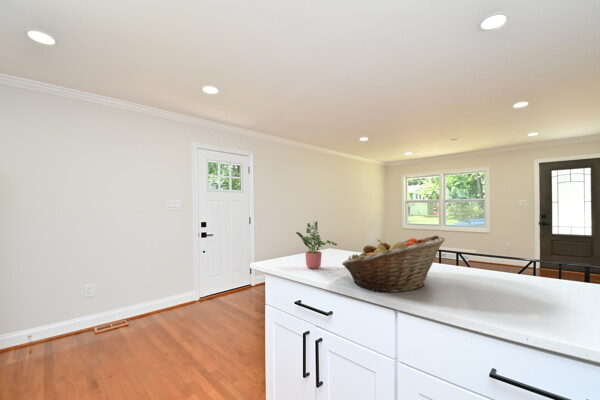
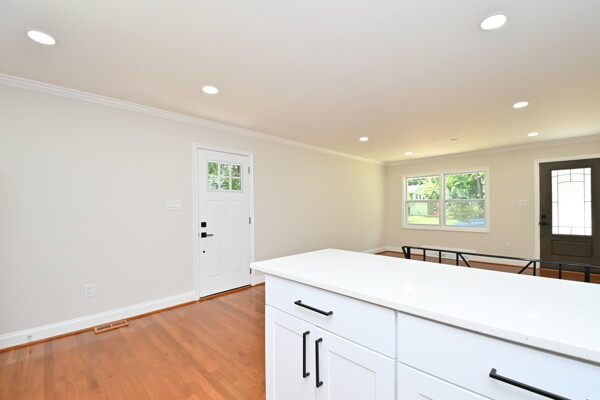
- fruit basket [341,234,446,294]
- potted plant [295,220,338,269]
